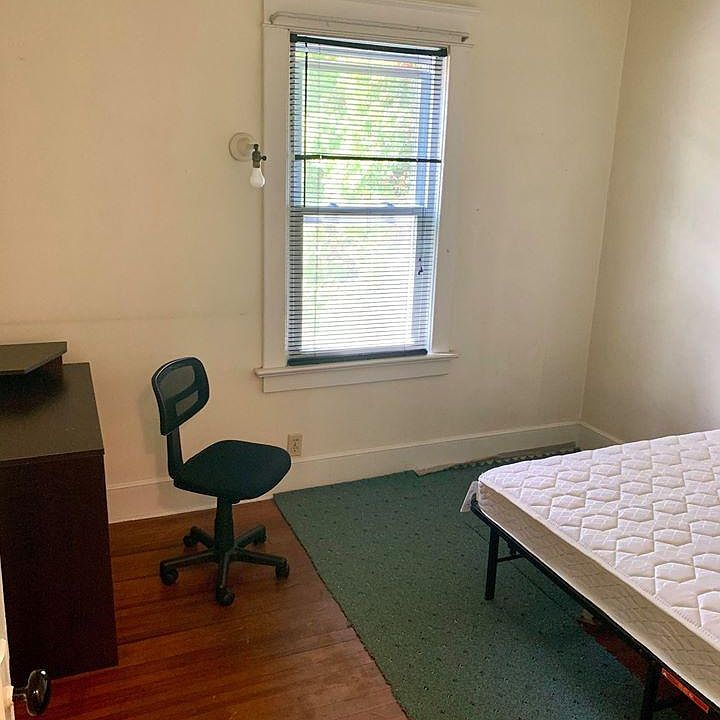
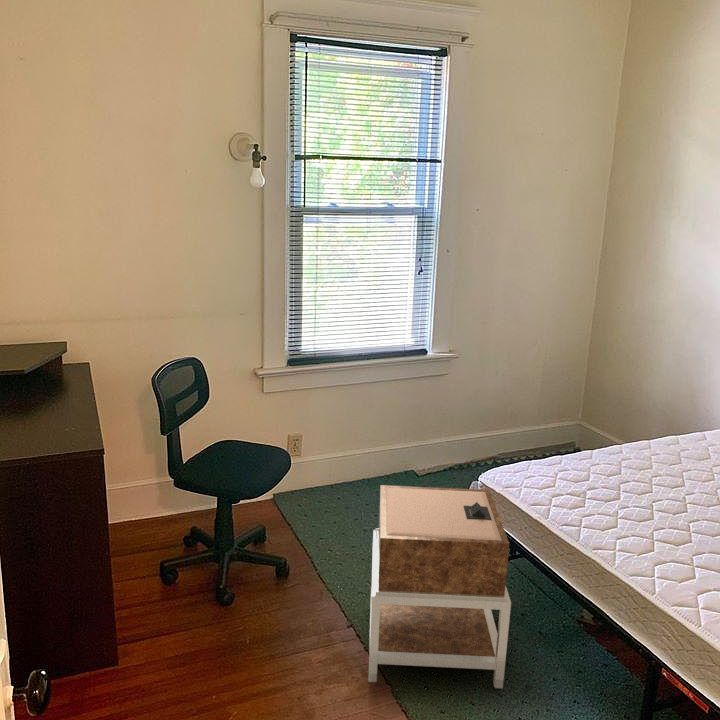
+ nightstand [367,484,512,689]
